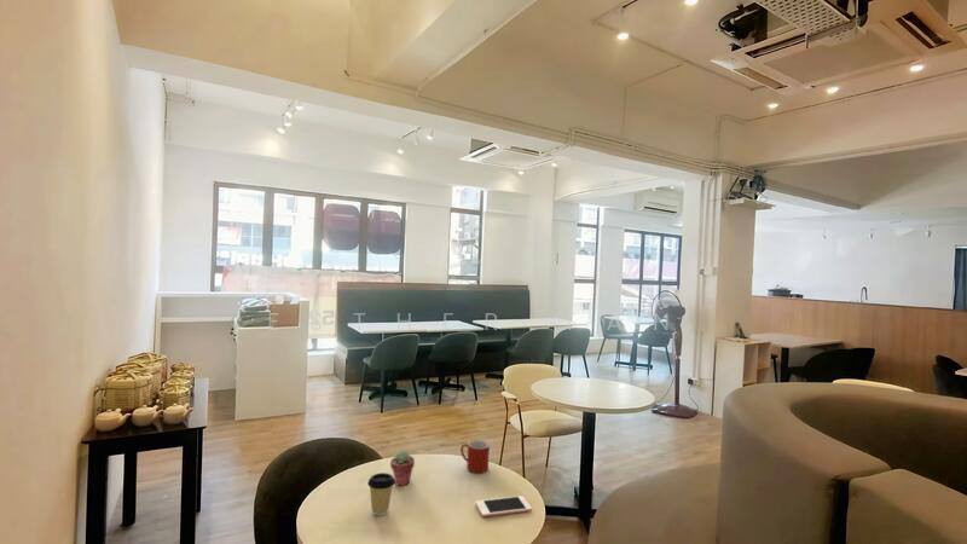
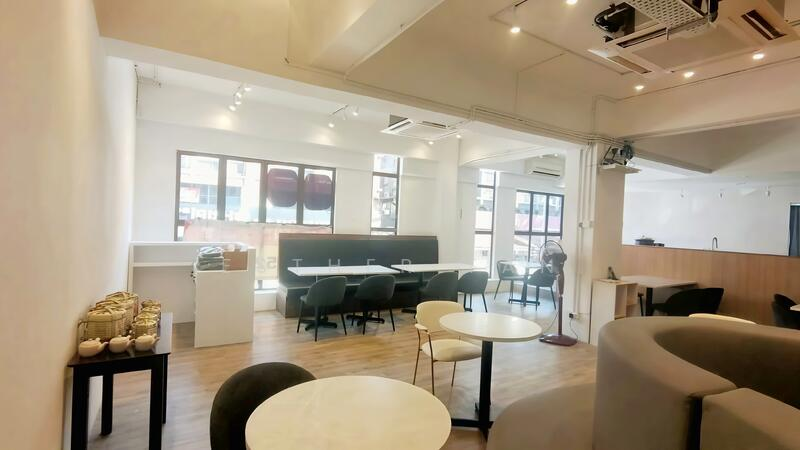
- mug [459,439,491,474]
- cell phone [475,494,533,517]
- potted succulent [389,450,416,487]
- coffee cup [366,471,395,516]
